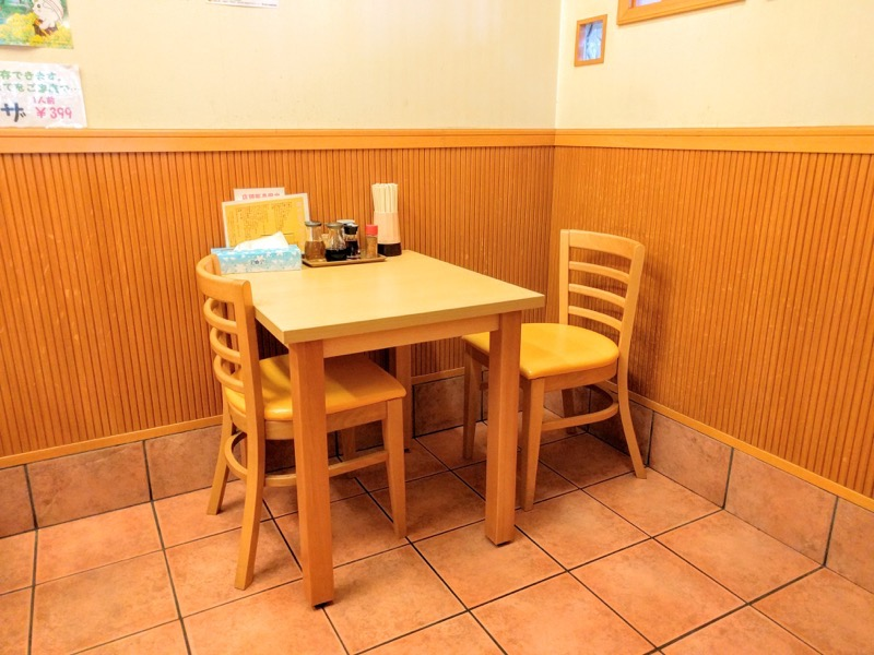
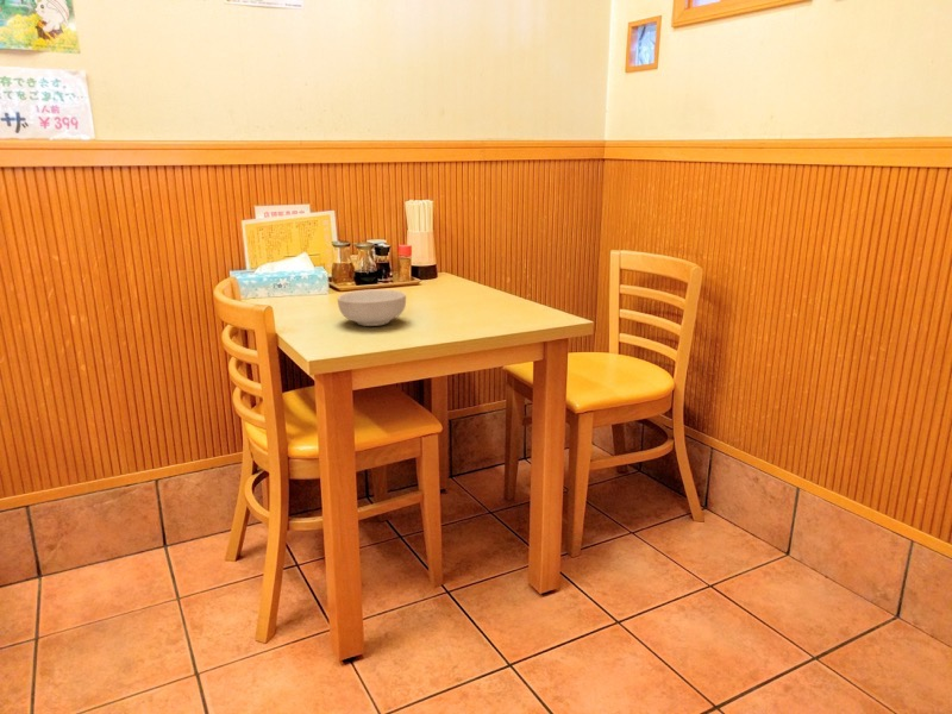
+ cereal bowl [337,288,407,327]
